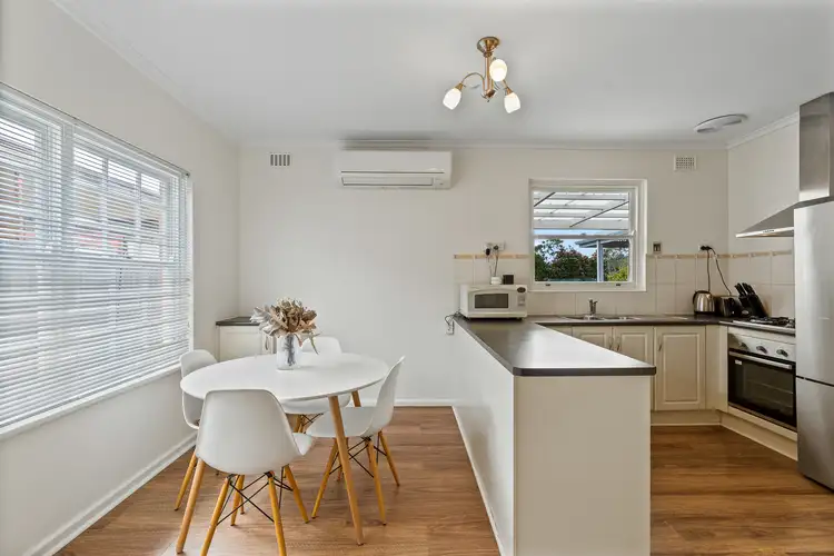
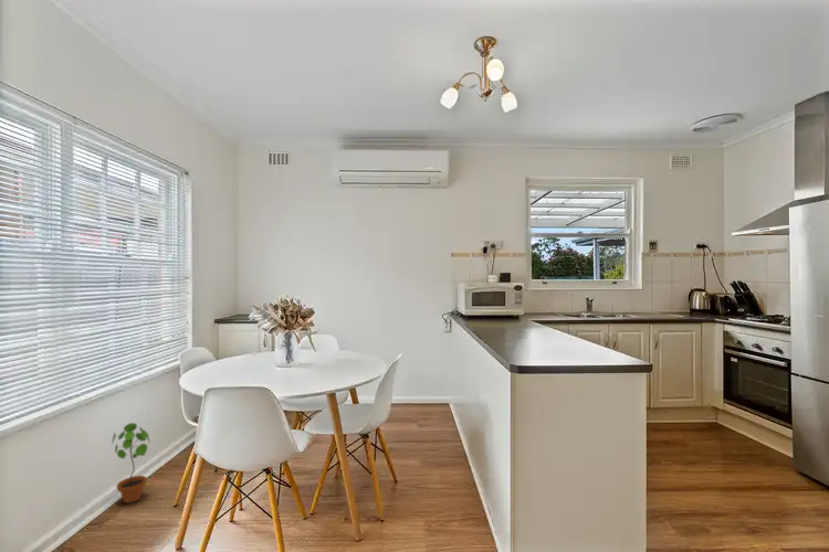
+ potted plant [111,422,151,505]
